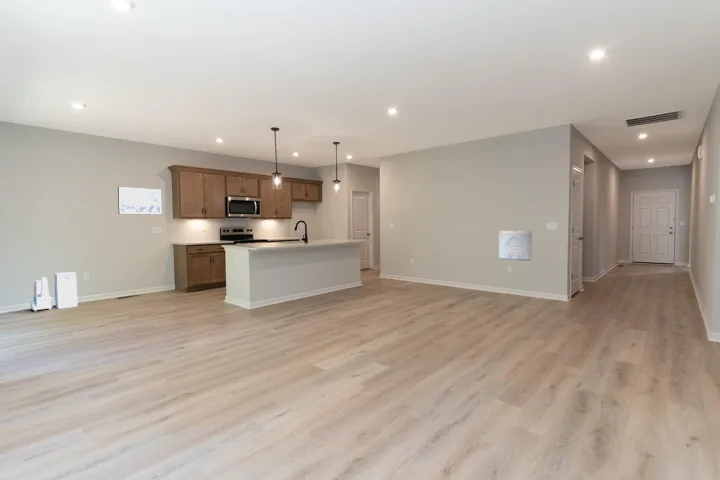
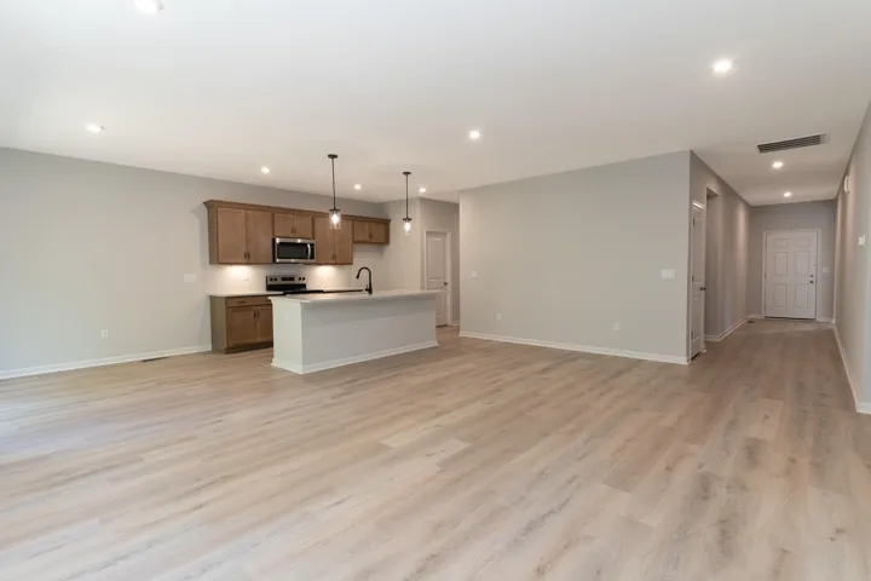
- wall art [117,185,163,216]
- decorative wall panel [498,229,533,262]
- vacuum cleaner [30,276,54,312]
- air purifier [54,271,79,310]
